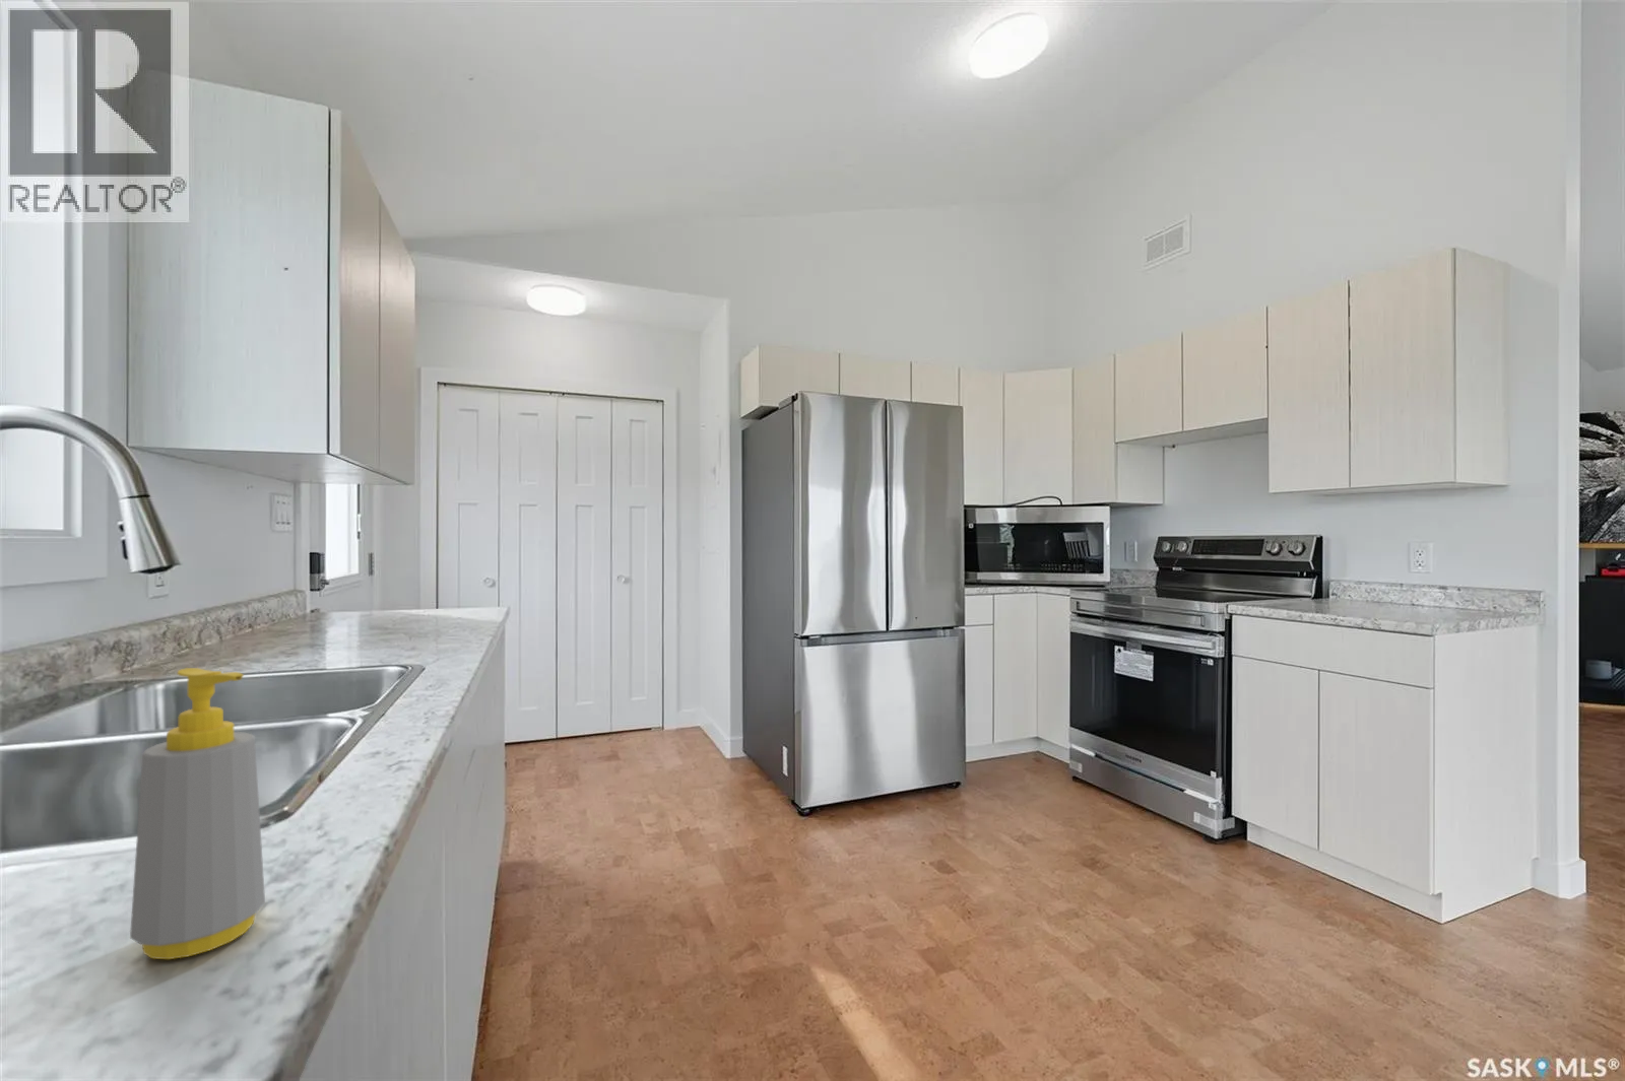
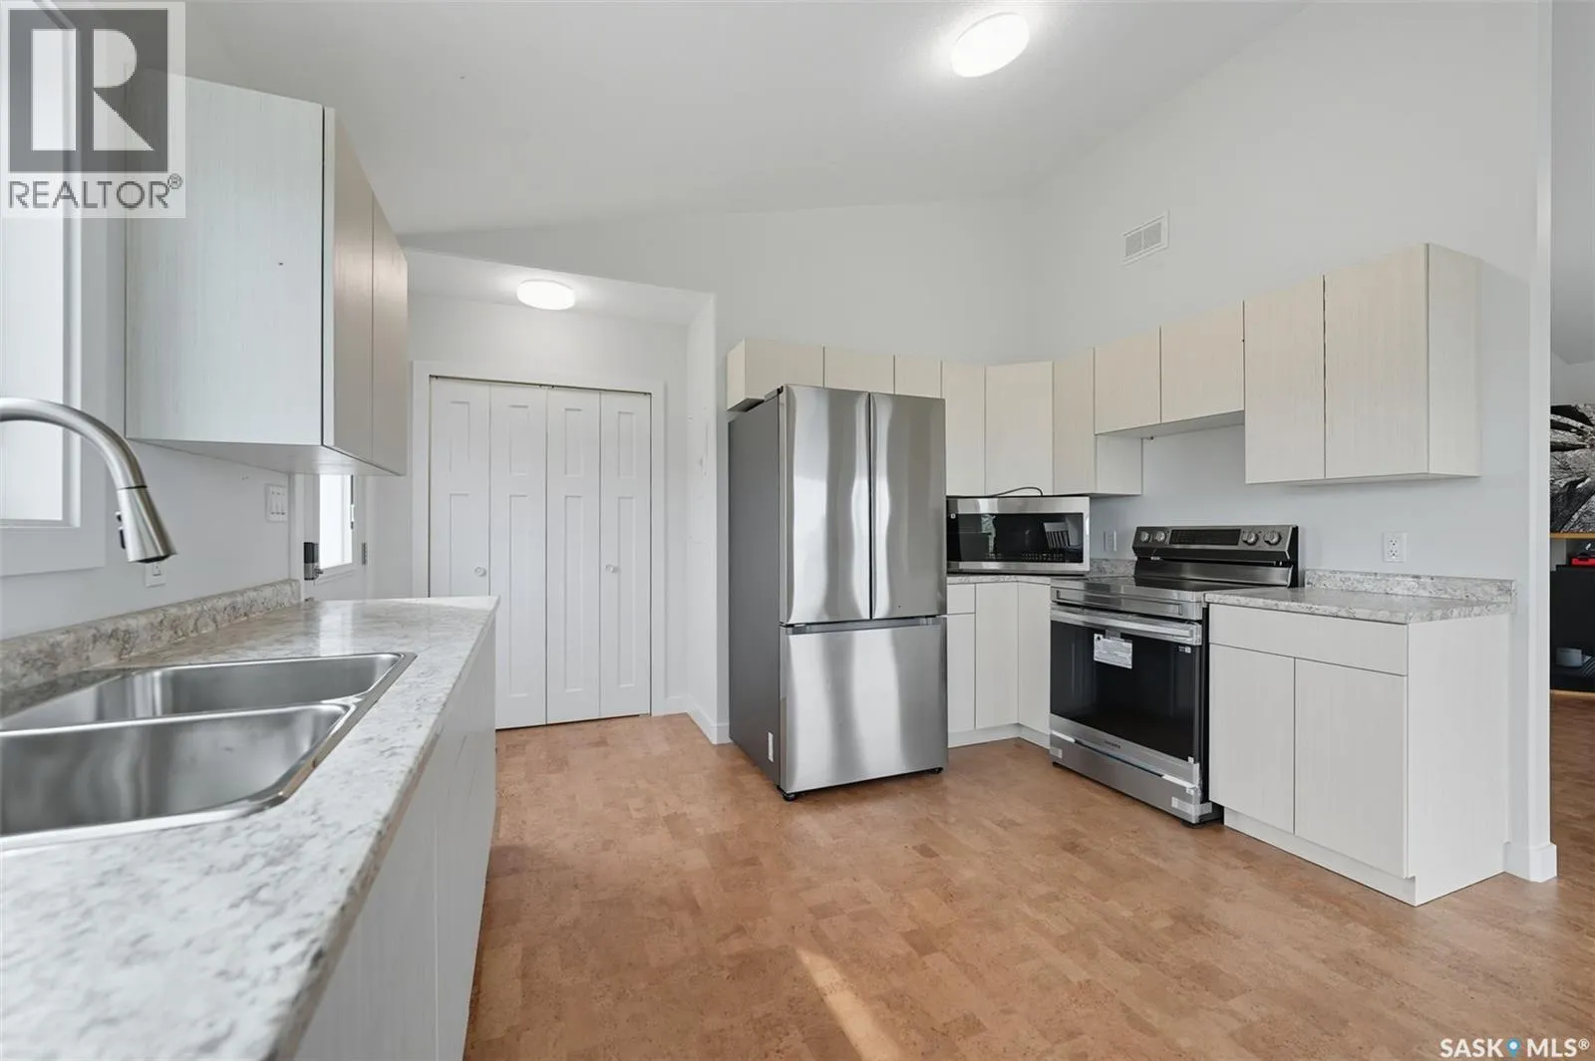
- soap bottle [129,667,266,960]
